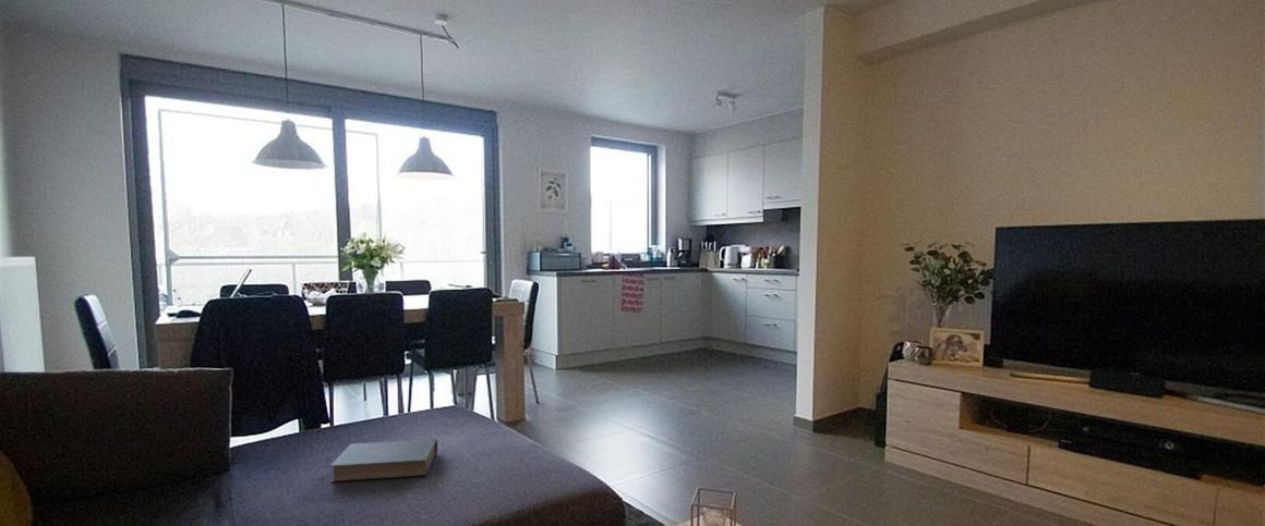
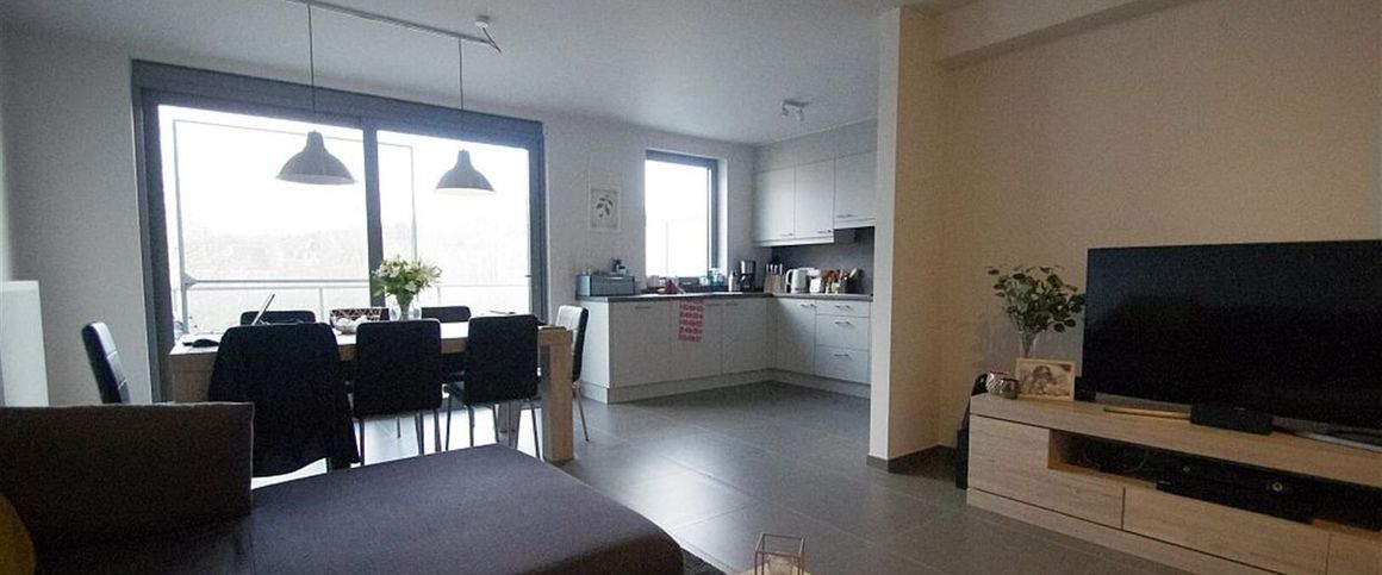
- book [329,438,438,484]
